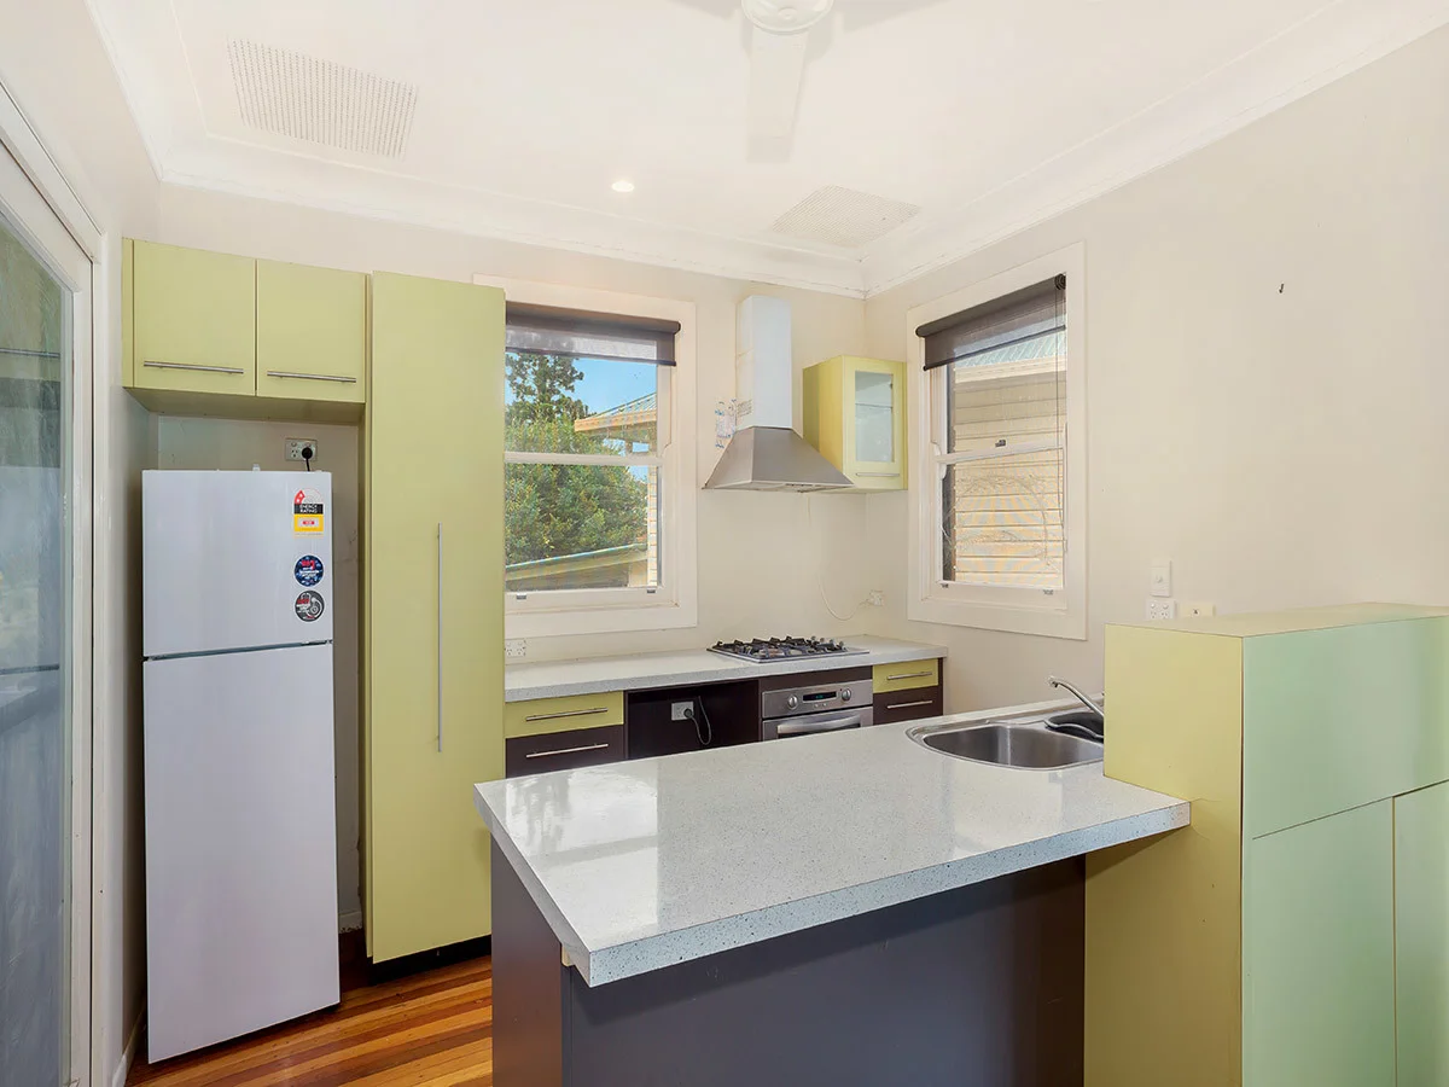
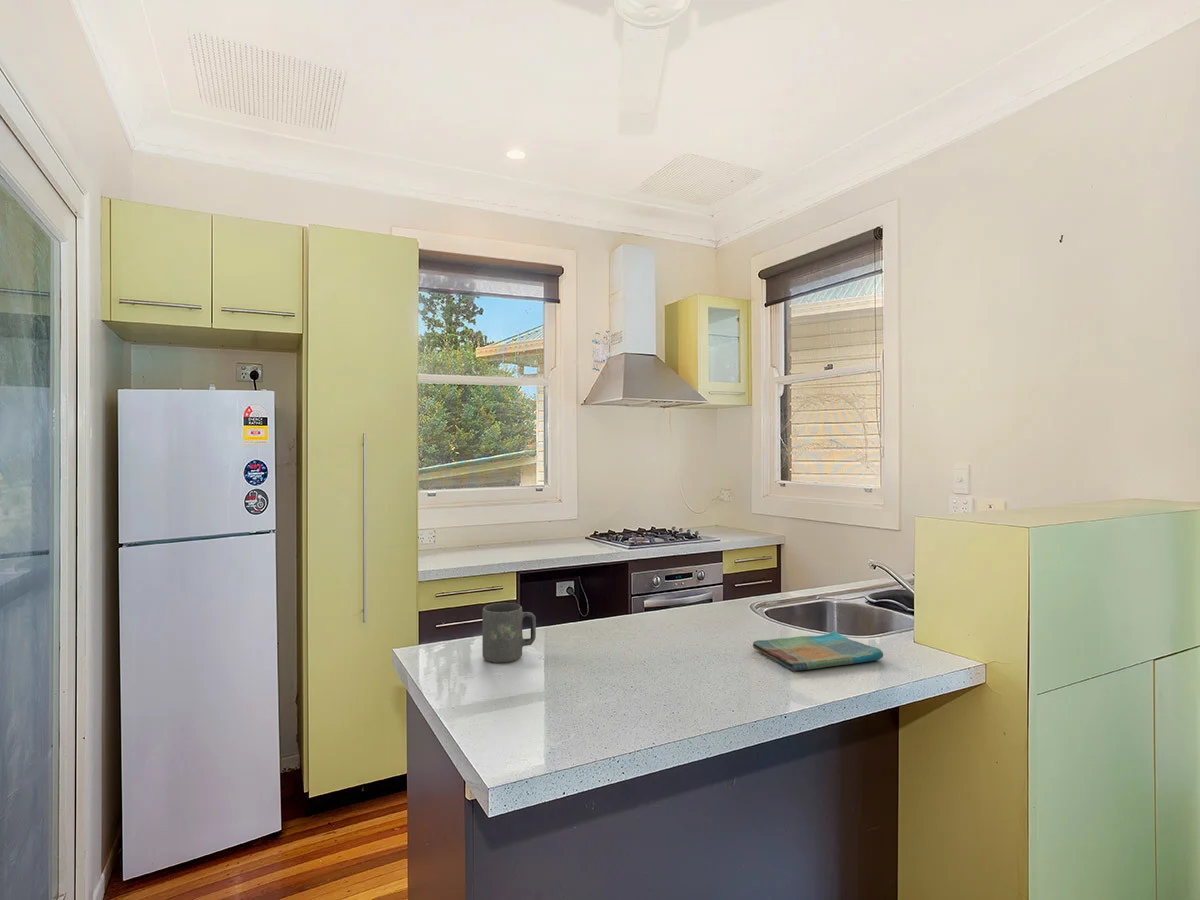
+ dish towel [752,630,884,672]
+ mug [481,602,537,664]
